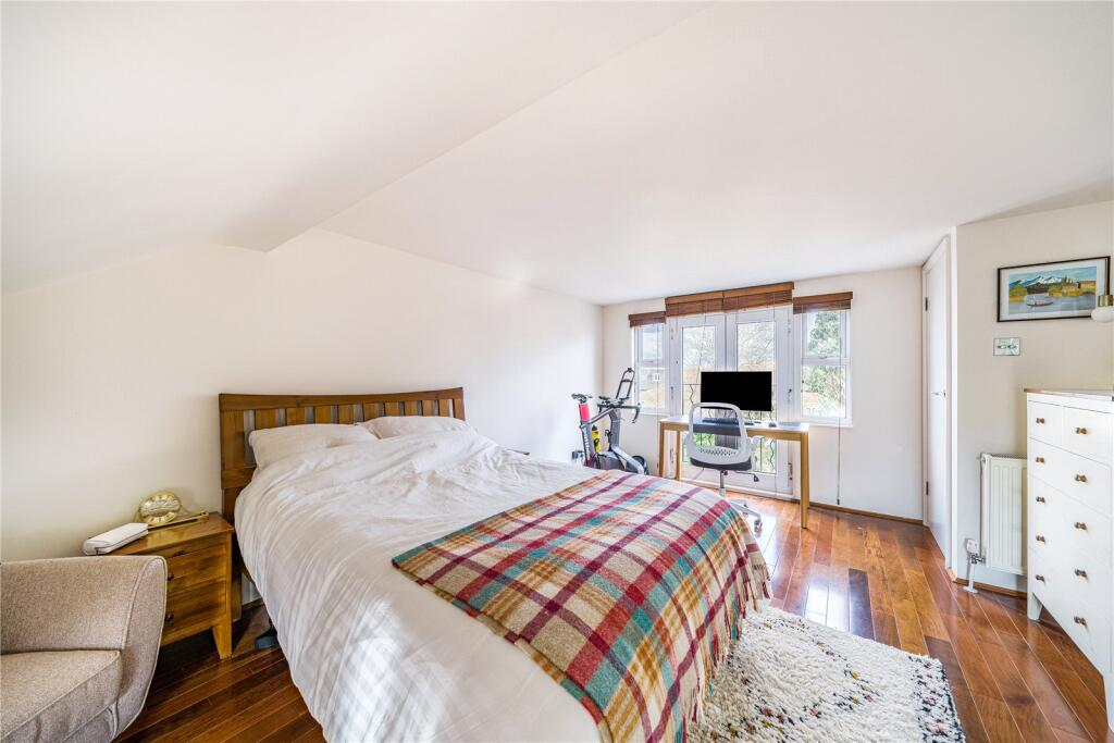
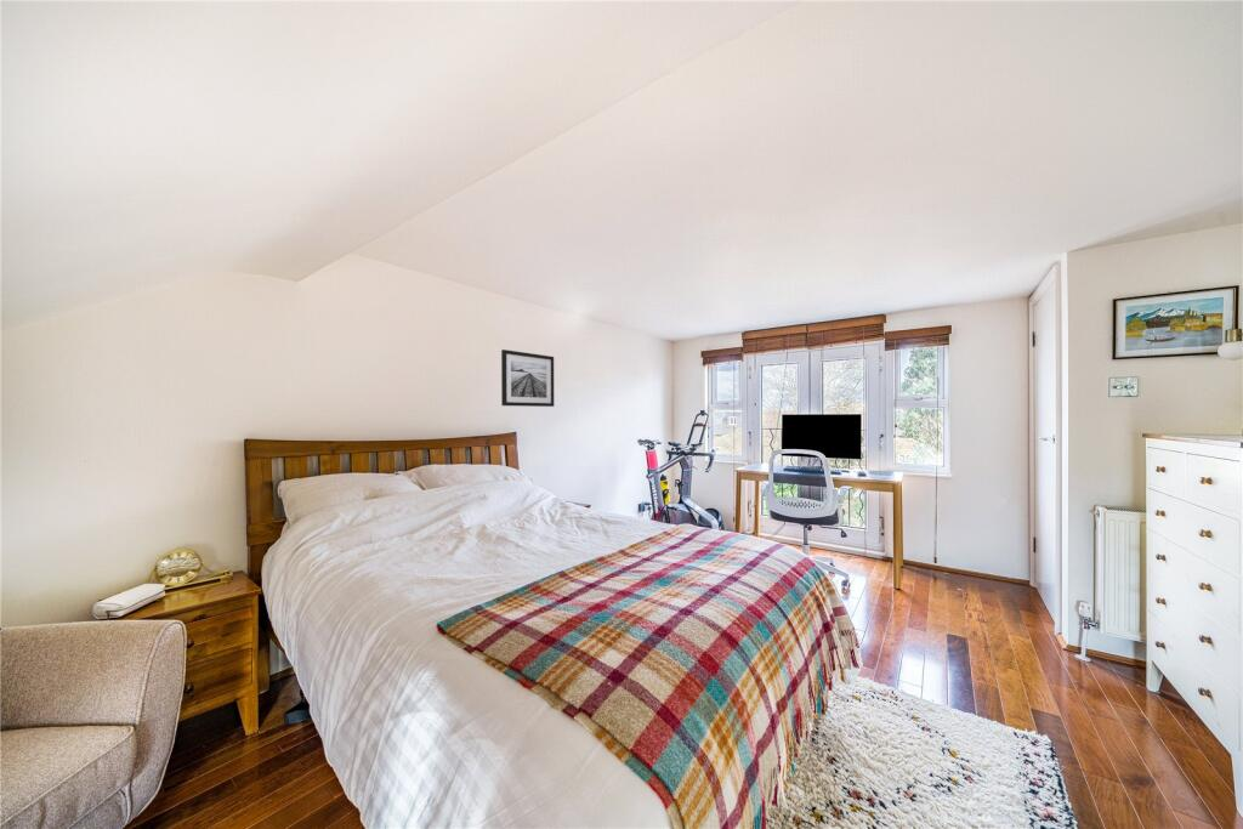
+ wall art [500,348,555,408]
